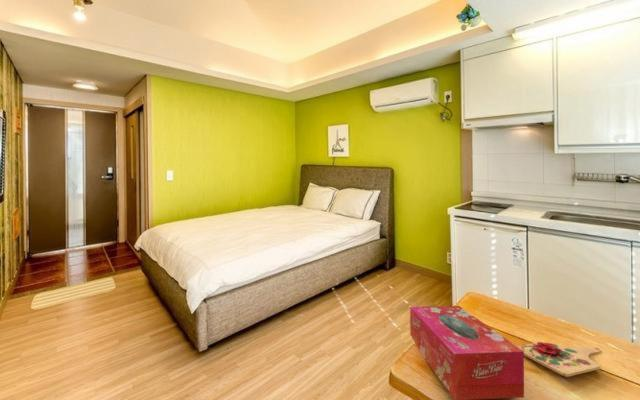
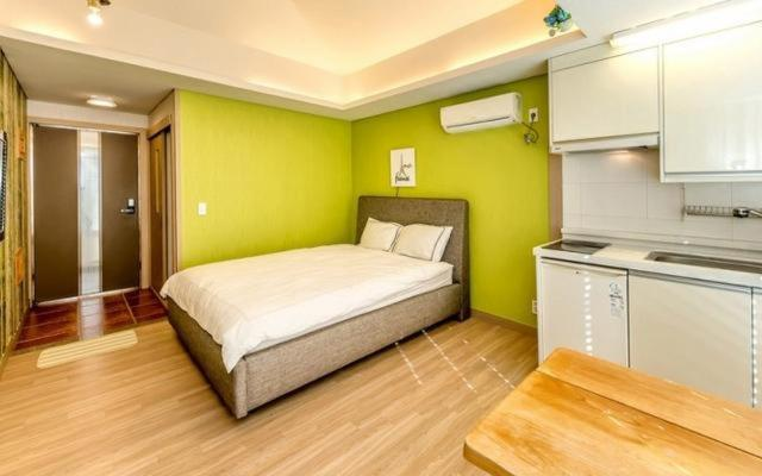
- tissue box [409,305,525,400]
- cutting board [517,341,601,378]
